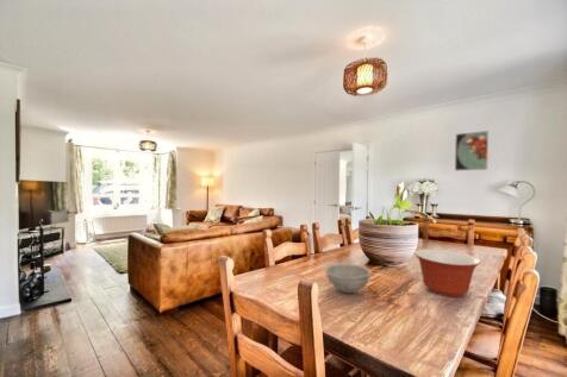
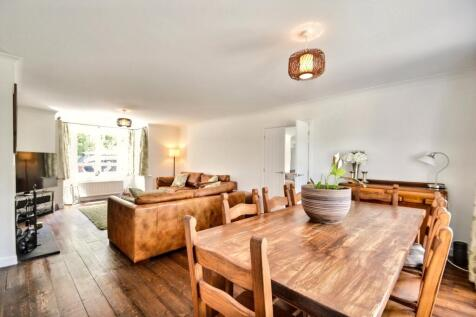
- mixing bowl [413,249,482,299]
- bowl [324,262,372,294]
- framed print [454,130,490,172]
